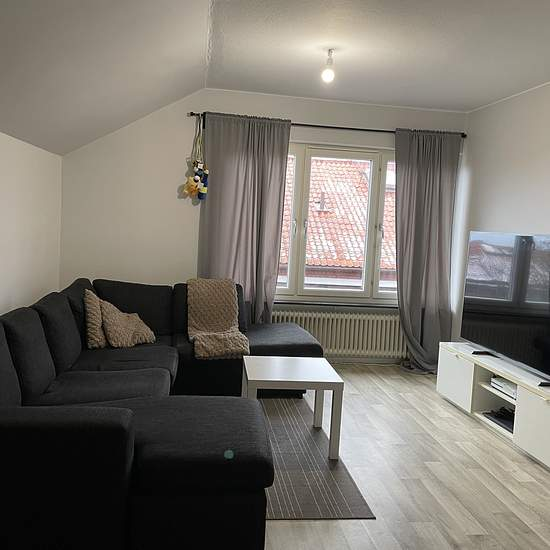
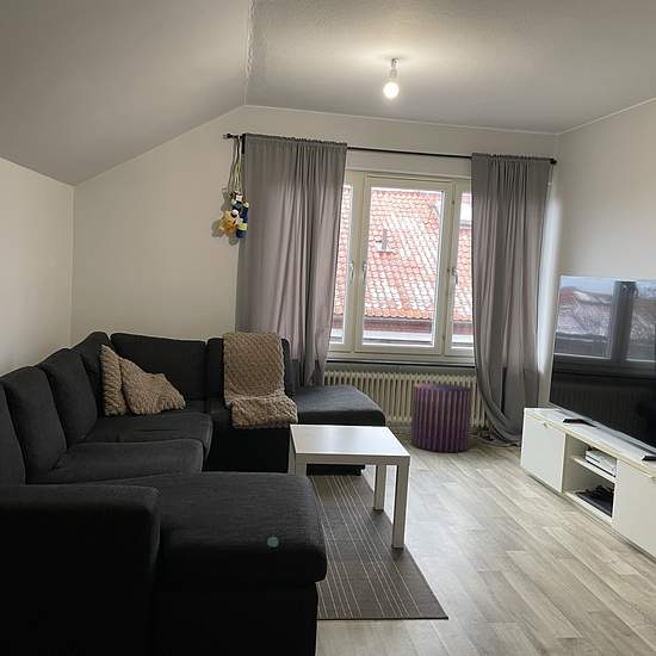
+ pouf [409,382,474,453]
